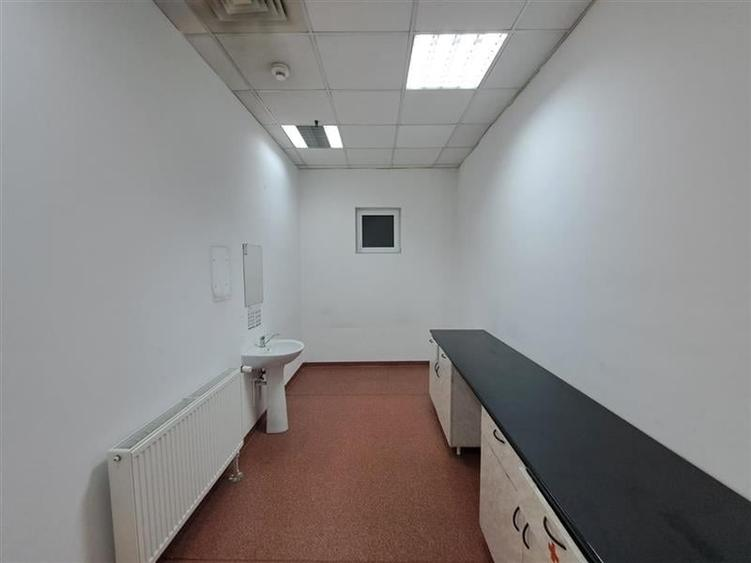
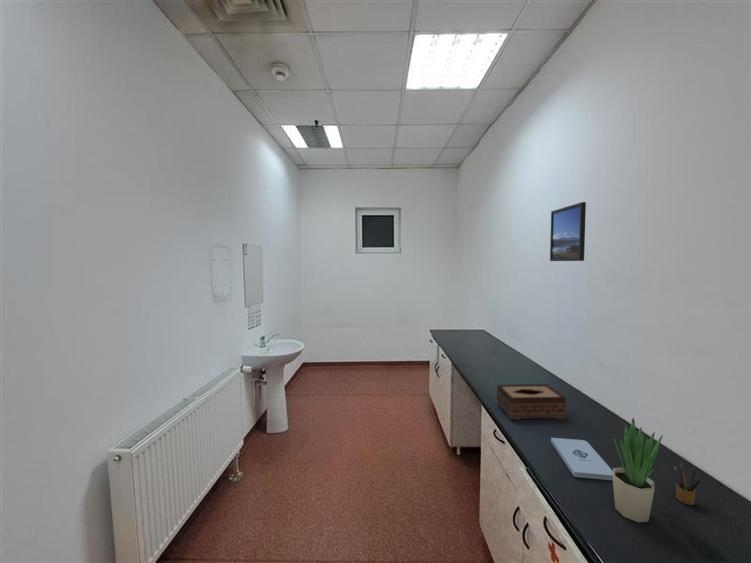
+ notepad [550,437,613,481]
+ pencil box [673,462,702,506]
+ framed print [549,201,587,262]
+ potted plant [611,417,664,523]
+ tissue box [496,383,568,421]
